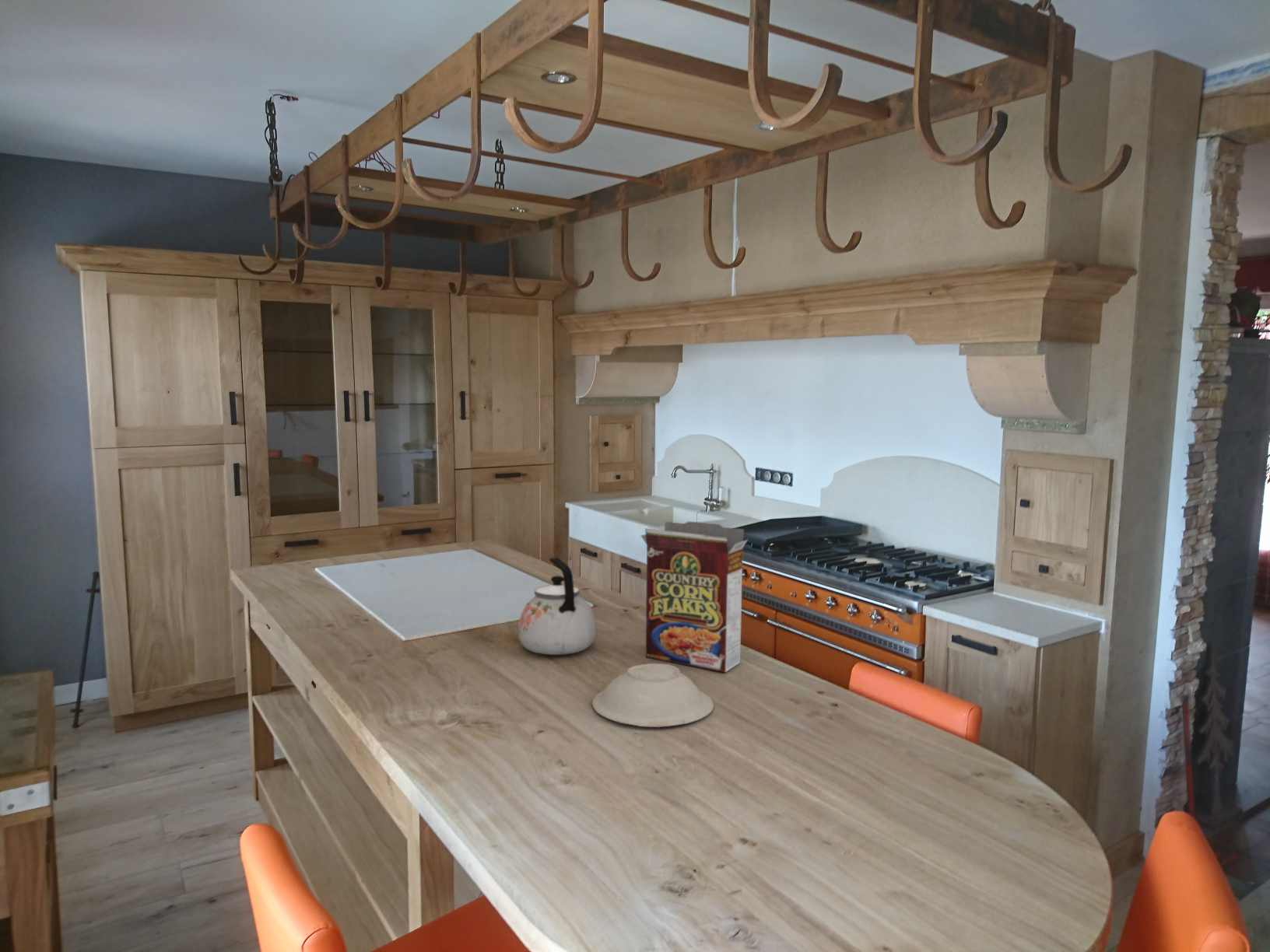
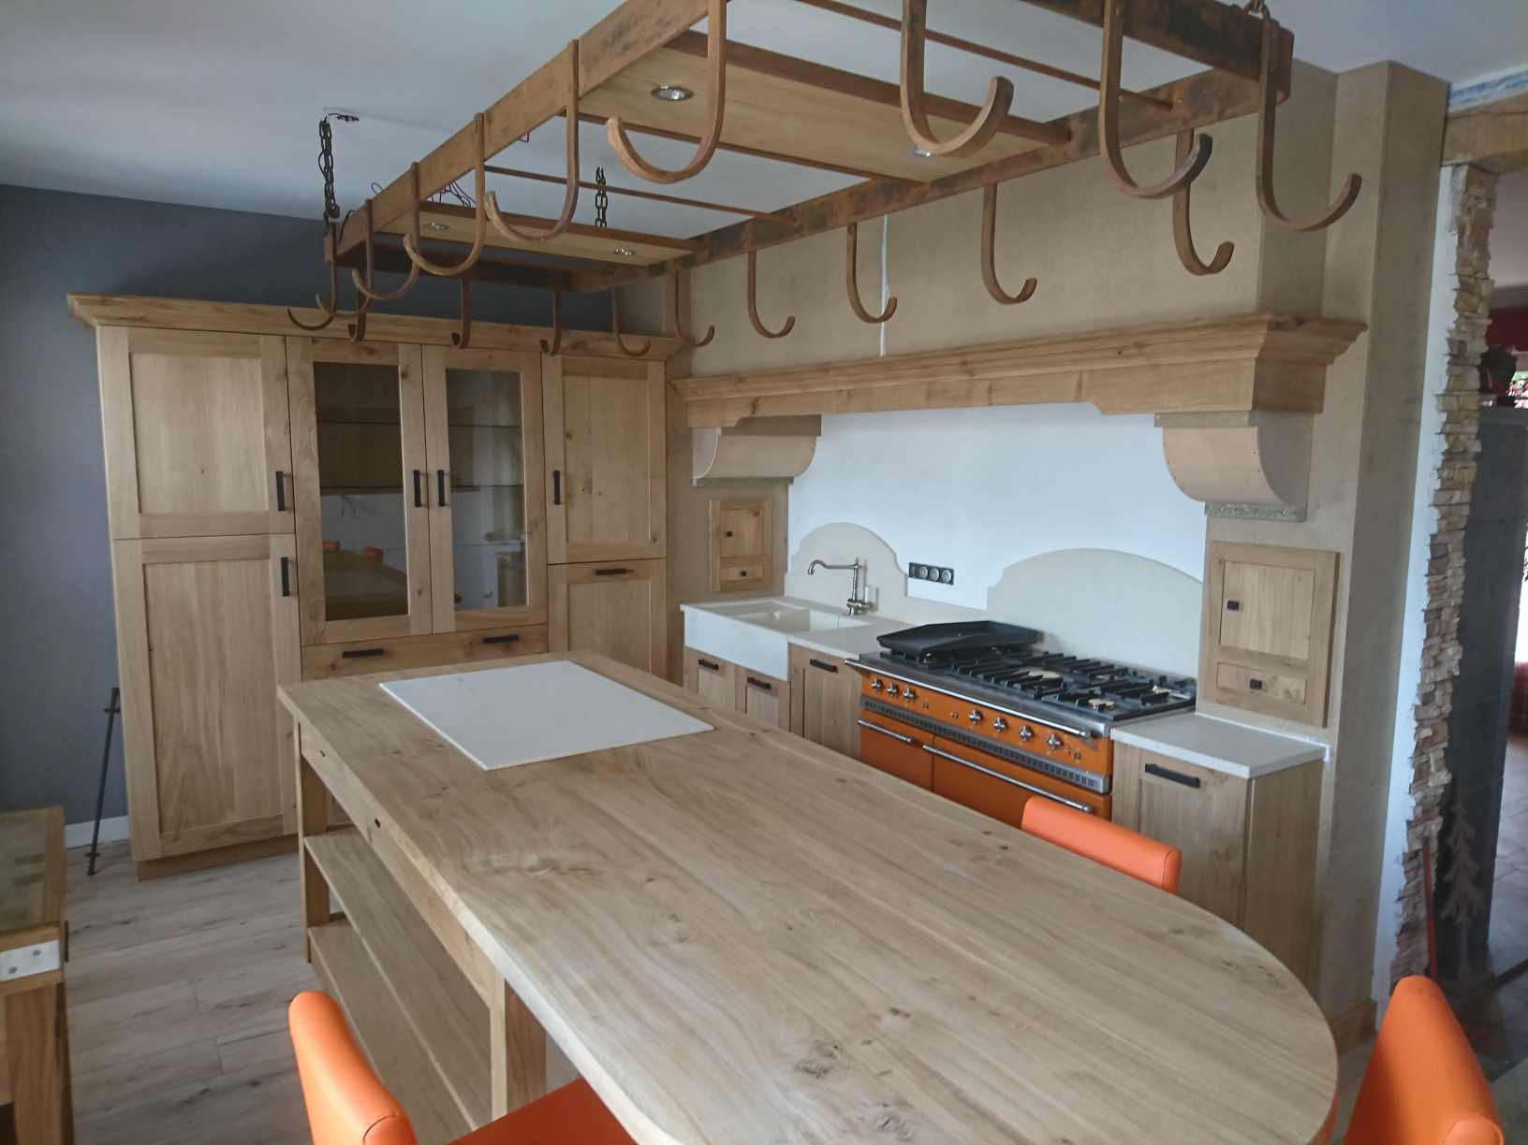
- kettle [517,557,597,656]
- cereal box [640,520,749,673]
- bowl [591,663,714,728]
